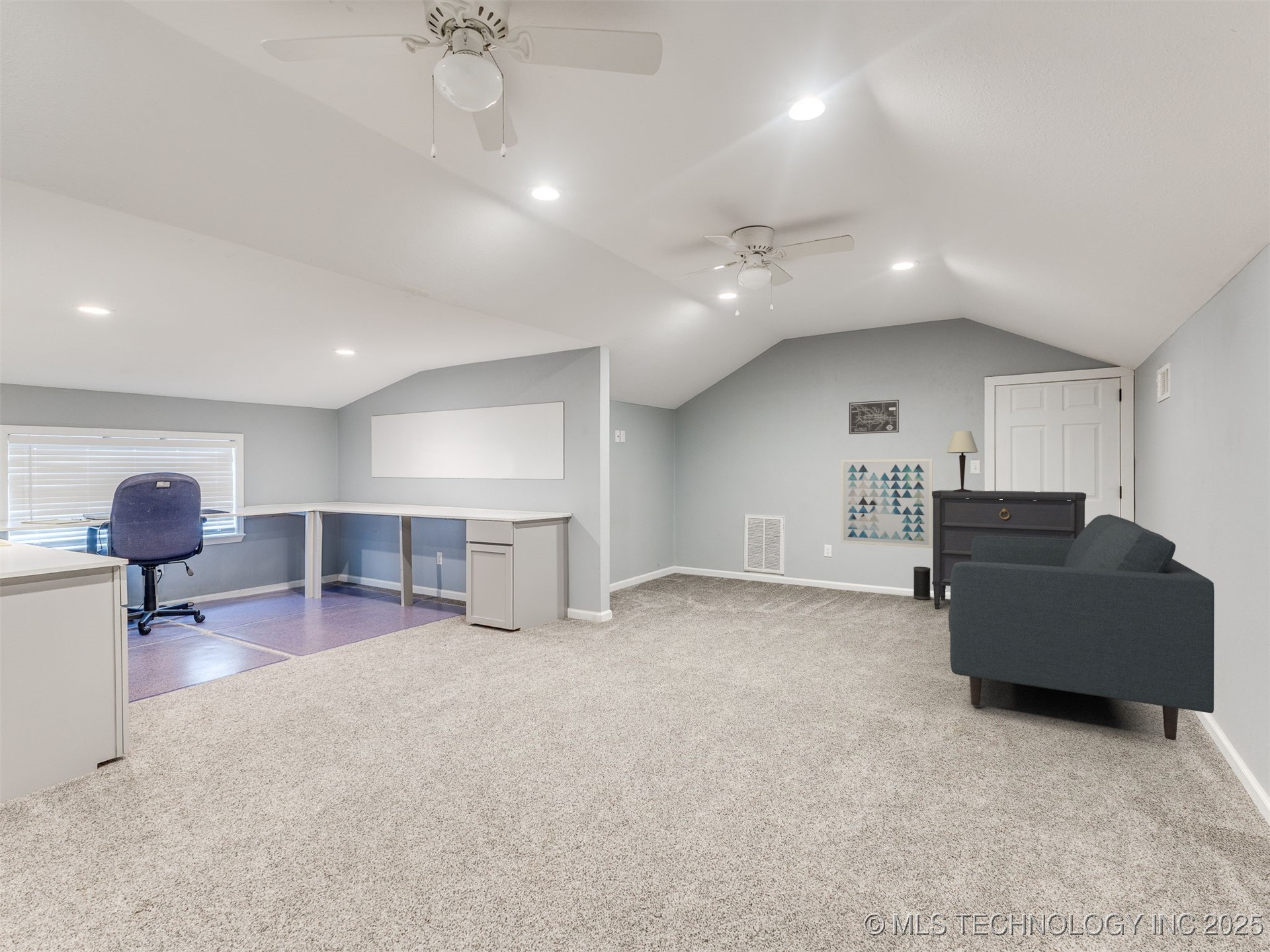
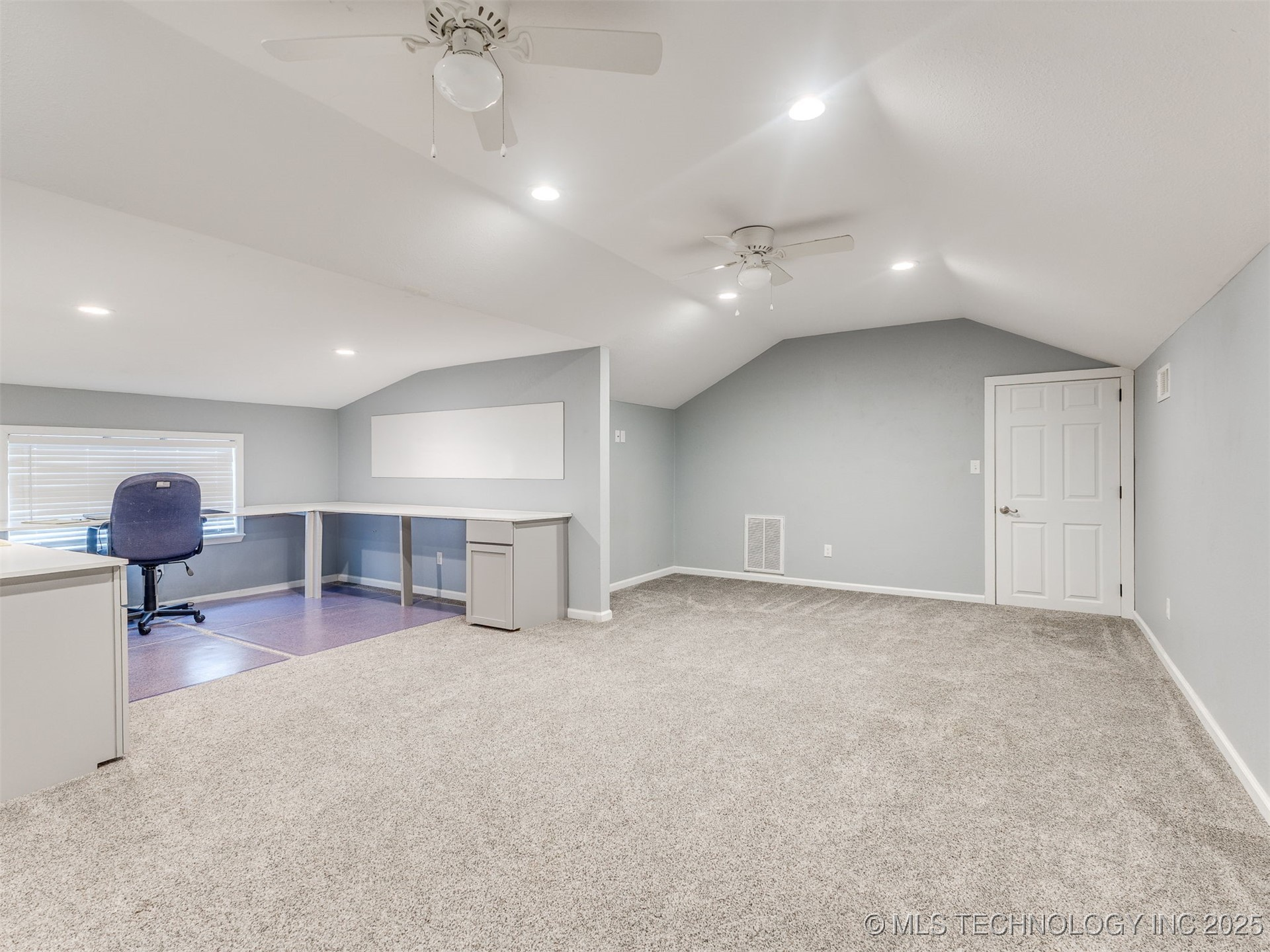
- dresser [931,490,1087,610]
- table lamp [946,430,979,492]
- sofa [948,514,1215,740]
- speaker [913,566,931,600]
- wall art [840,458,933,549]
- wall art [849,399,900,435]
